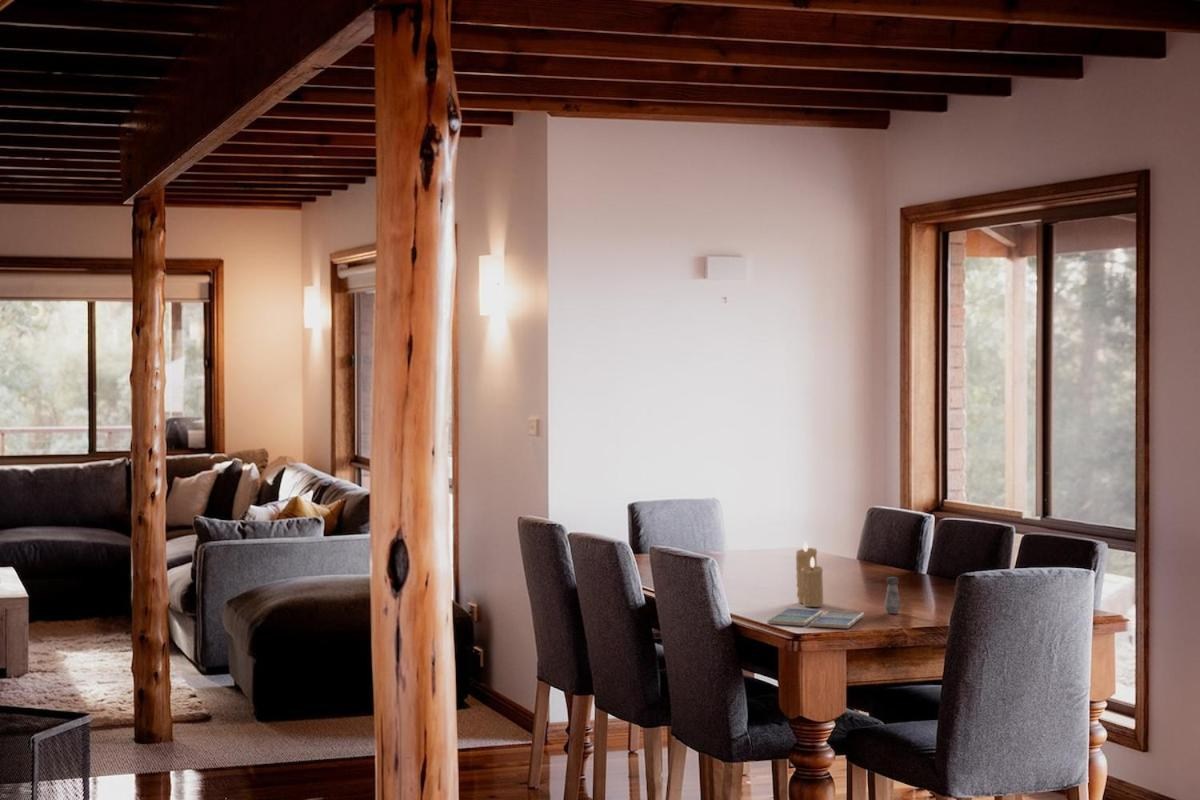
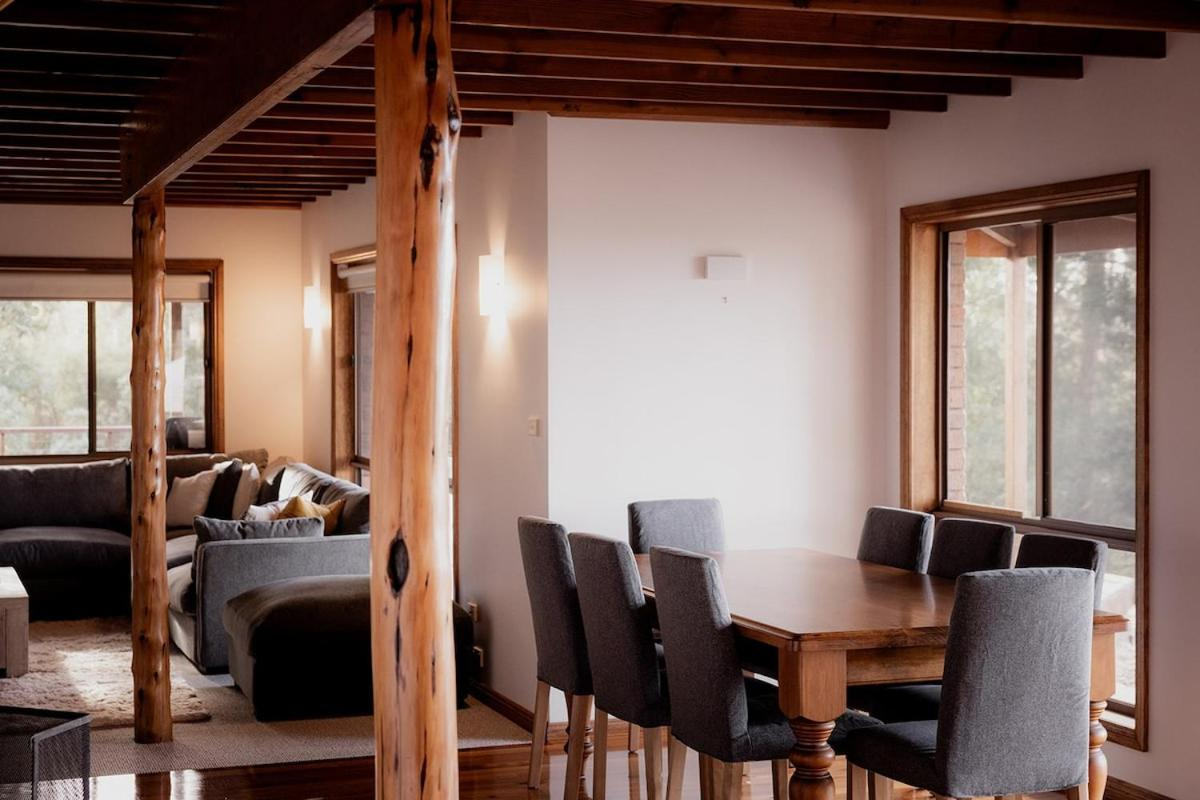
- drink coaster [767,607,865,629]
- candle [795,540,825,608]
- salt shaker [883,576,902,615]
